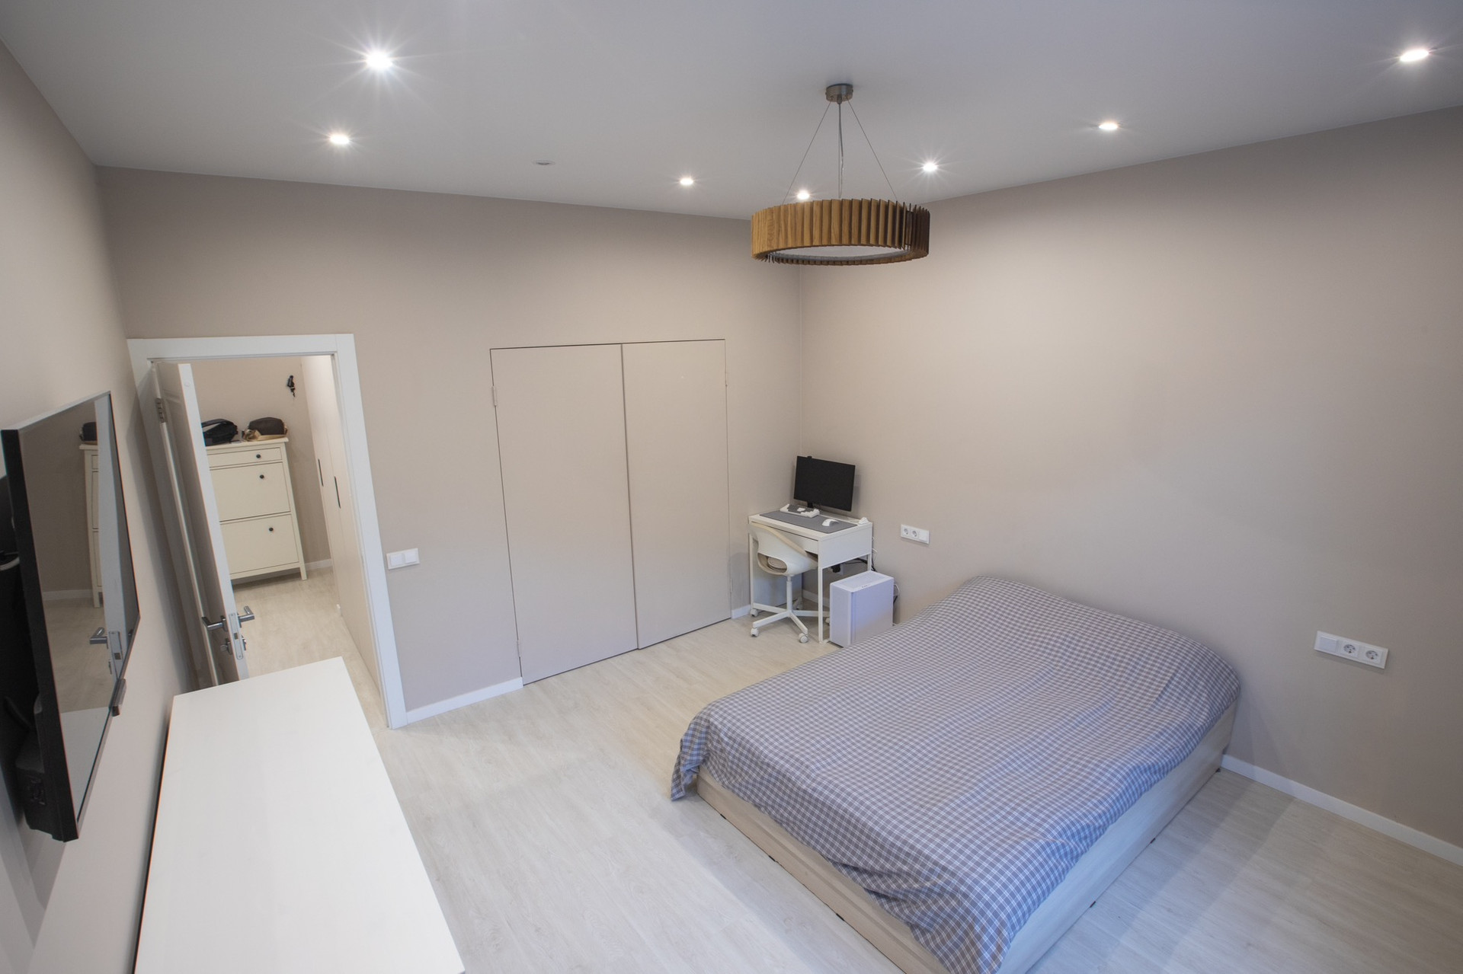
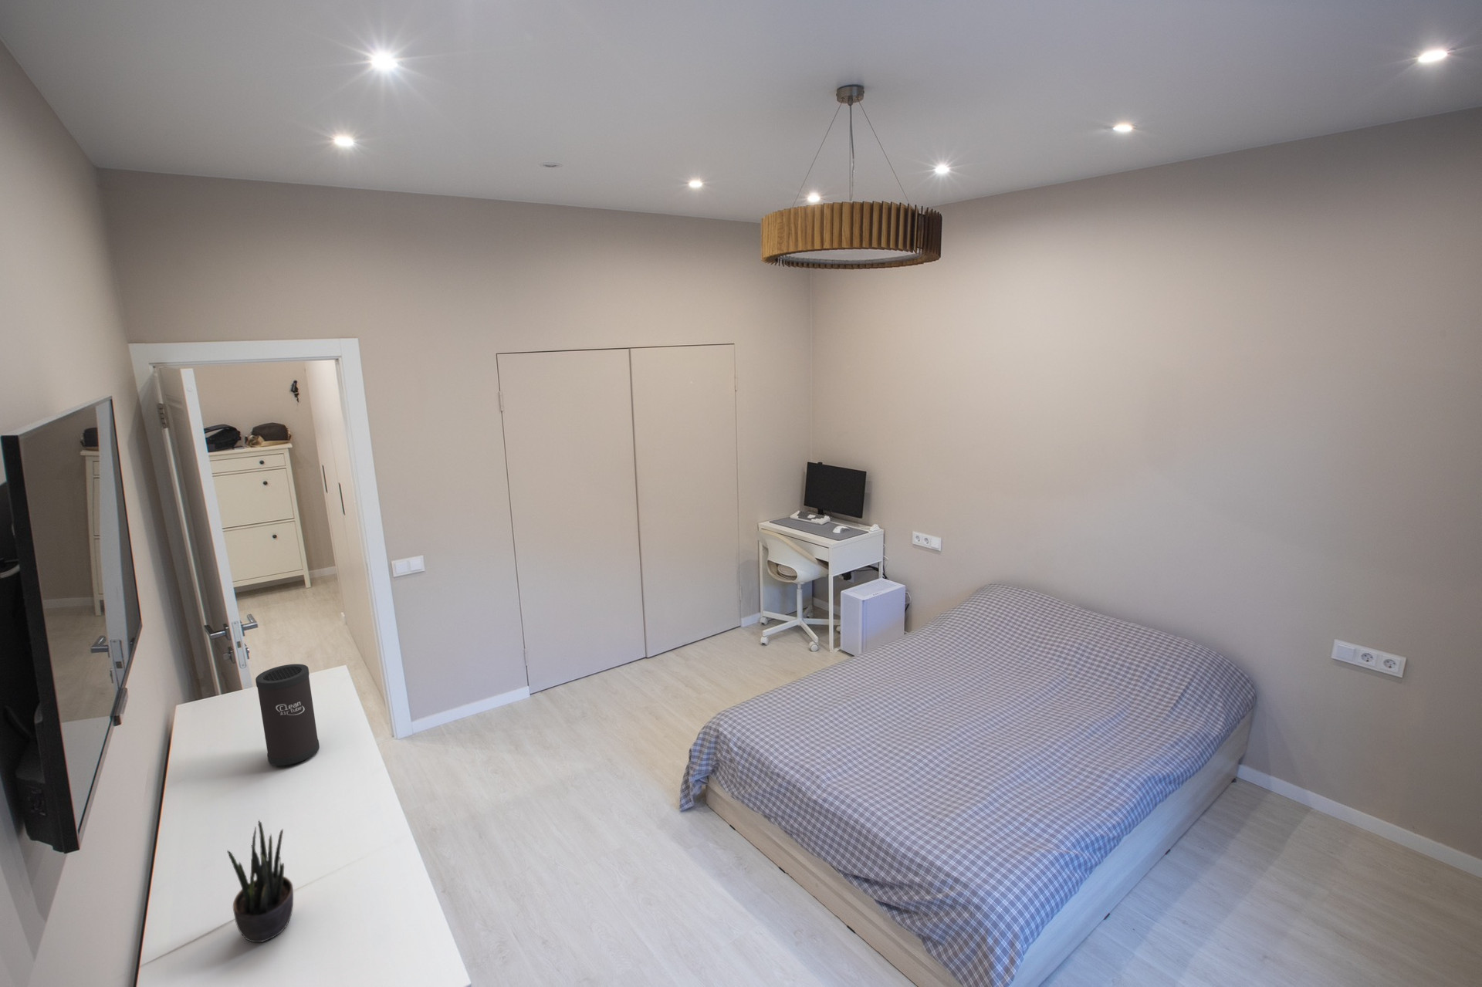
+ speaker [255,663,321,767]
+ potted plant [226,820,294,943]
